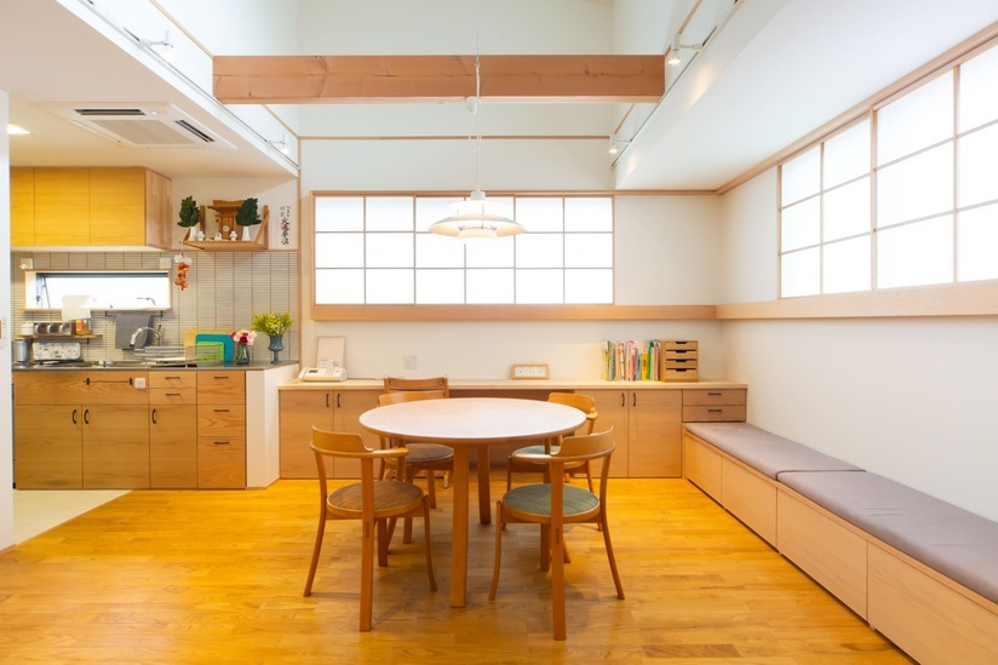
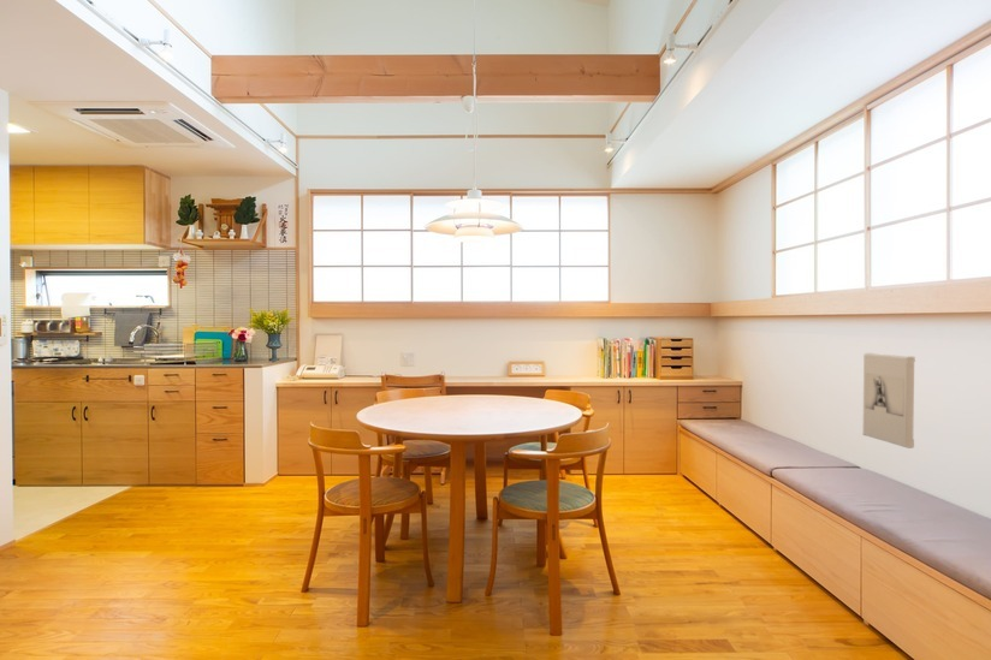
+ wall sculpture [862,352,916,450]
